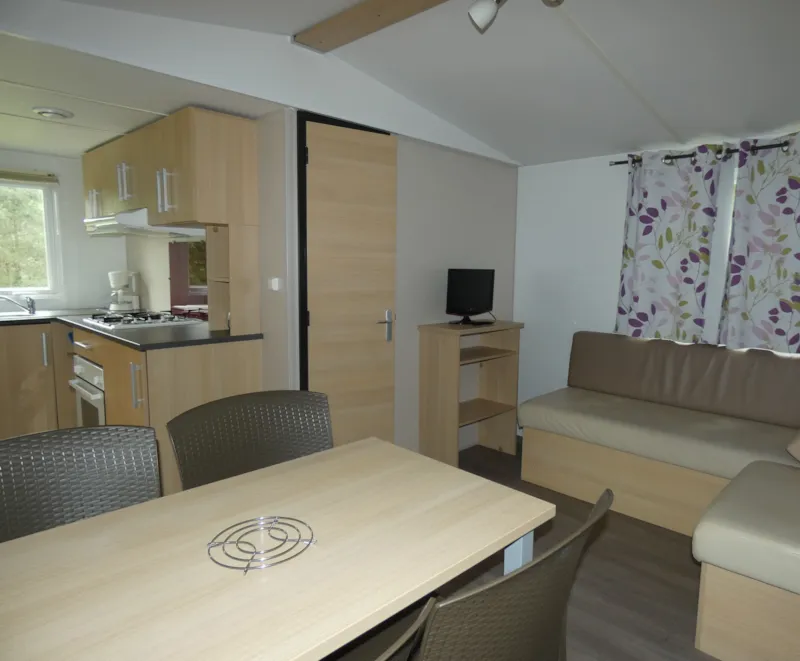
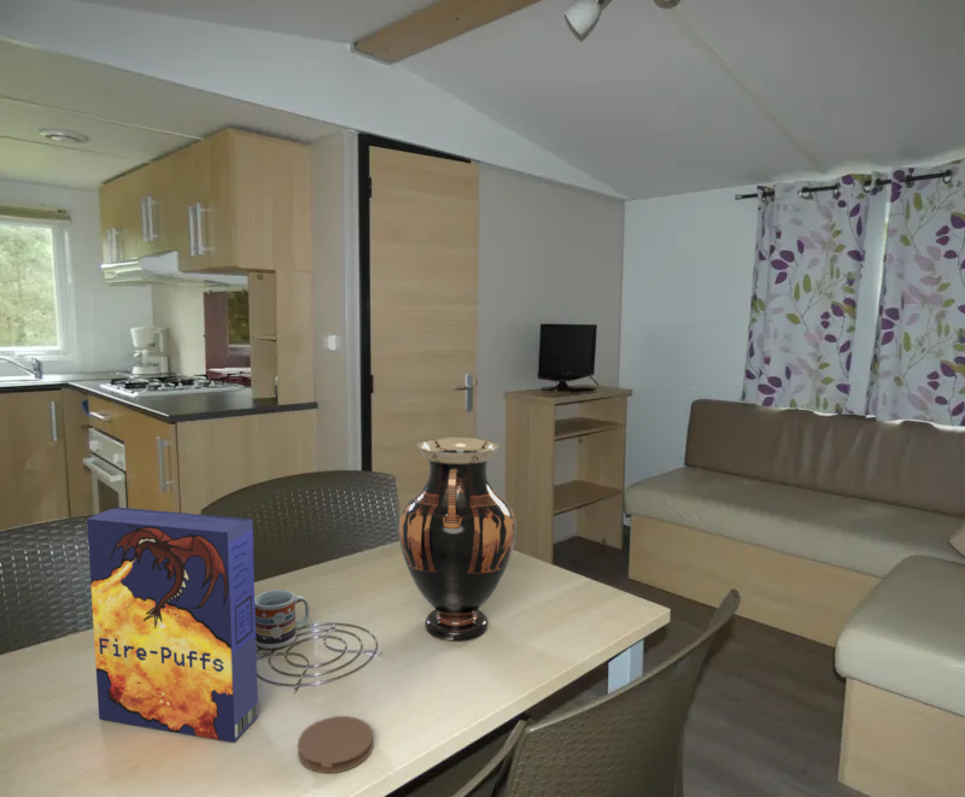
+ coaster [297,715,374,774]
+ cereal box [86,506,259,744]
+ cup [255,588,311,650]
+ vase [397,436,517,641]
